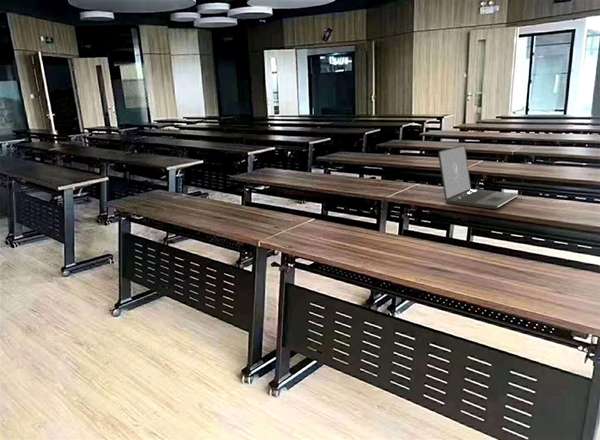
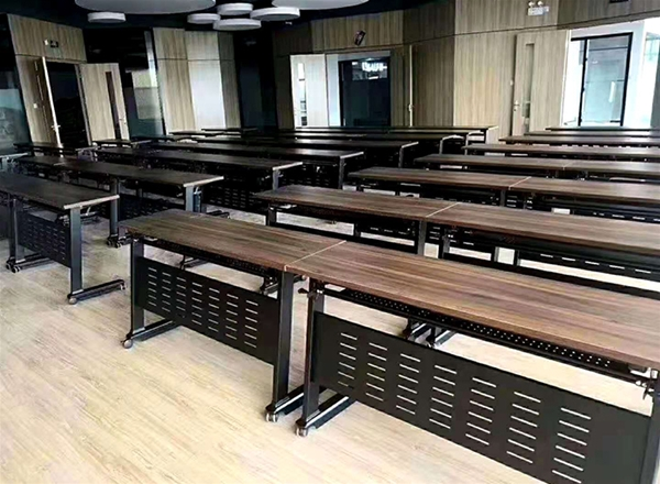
- laptop [437,144,519,210]
